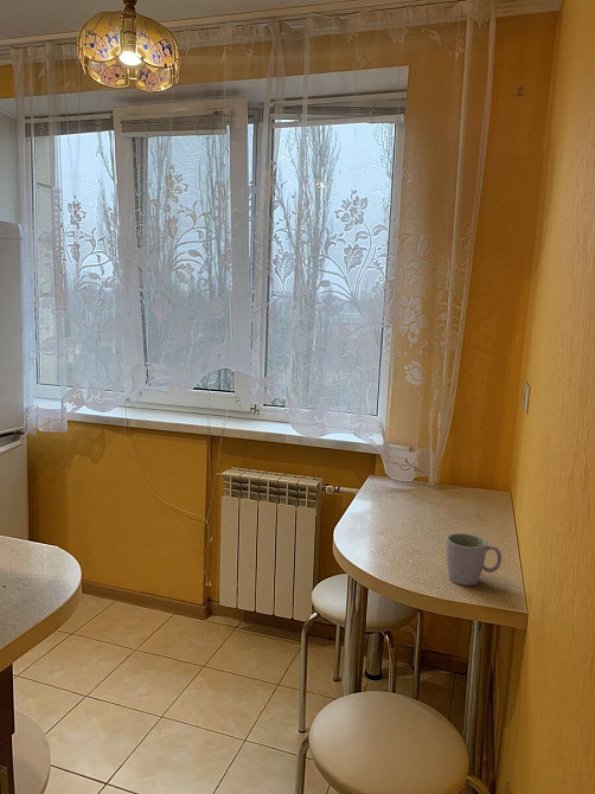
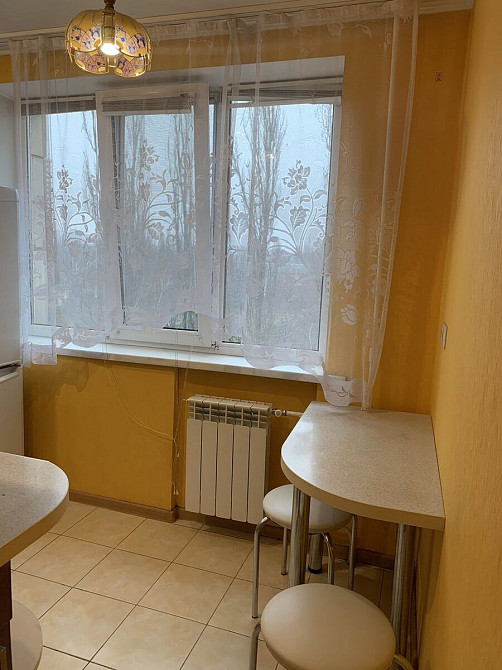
- mug [444,532,503,587]
